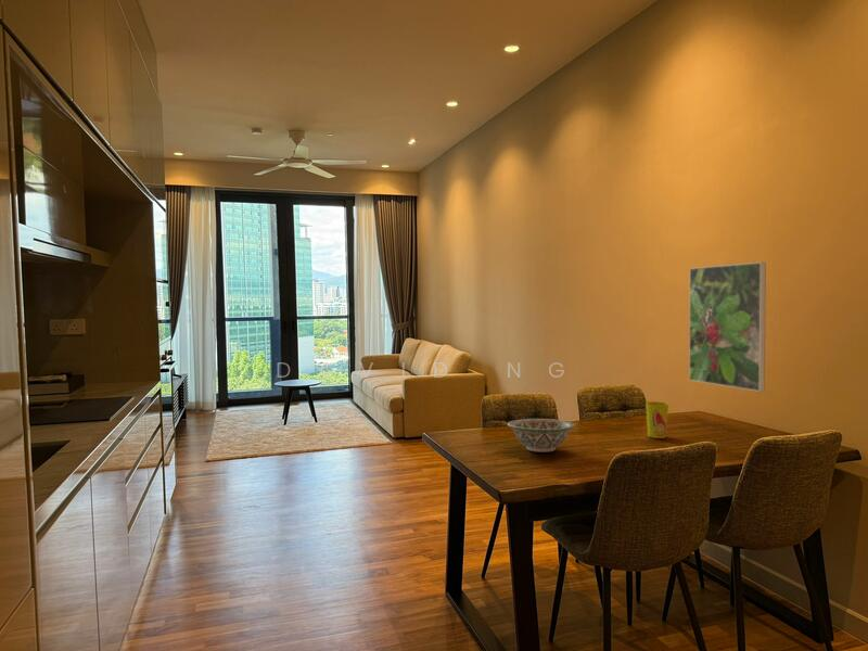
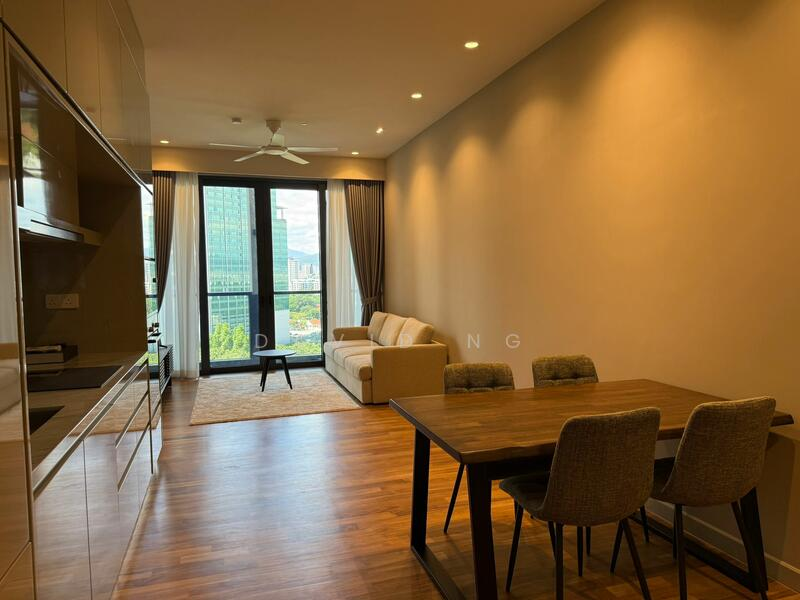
- decorative bowl [507,418,576,454]
- cup [644,400,669,439]
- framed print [688,261,767,393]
